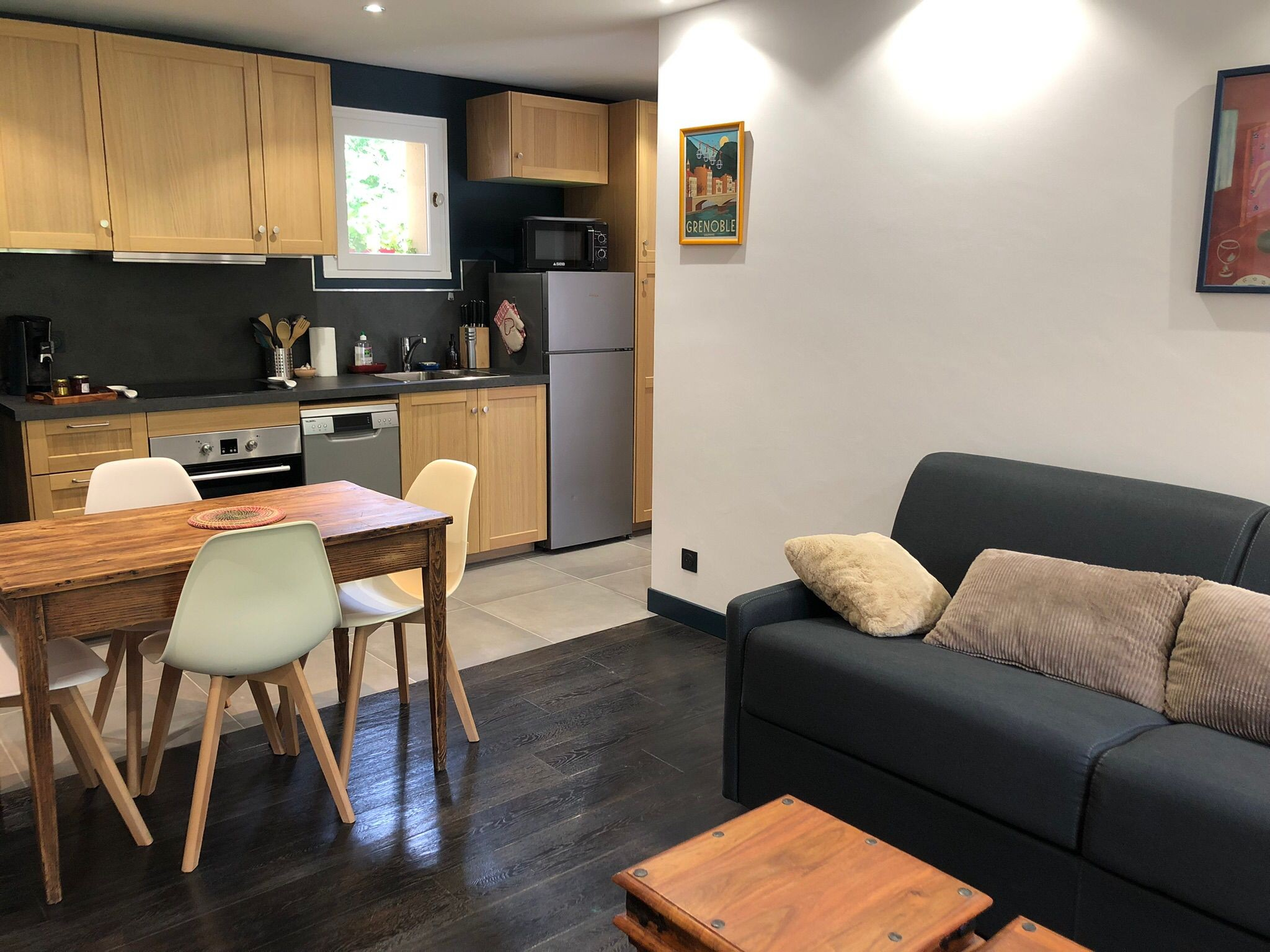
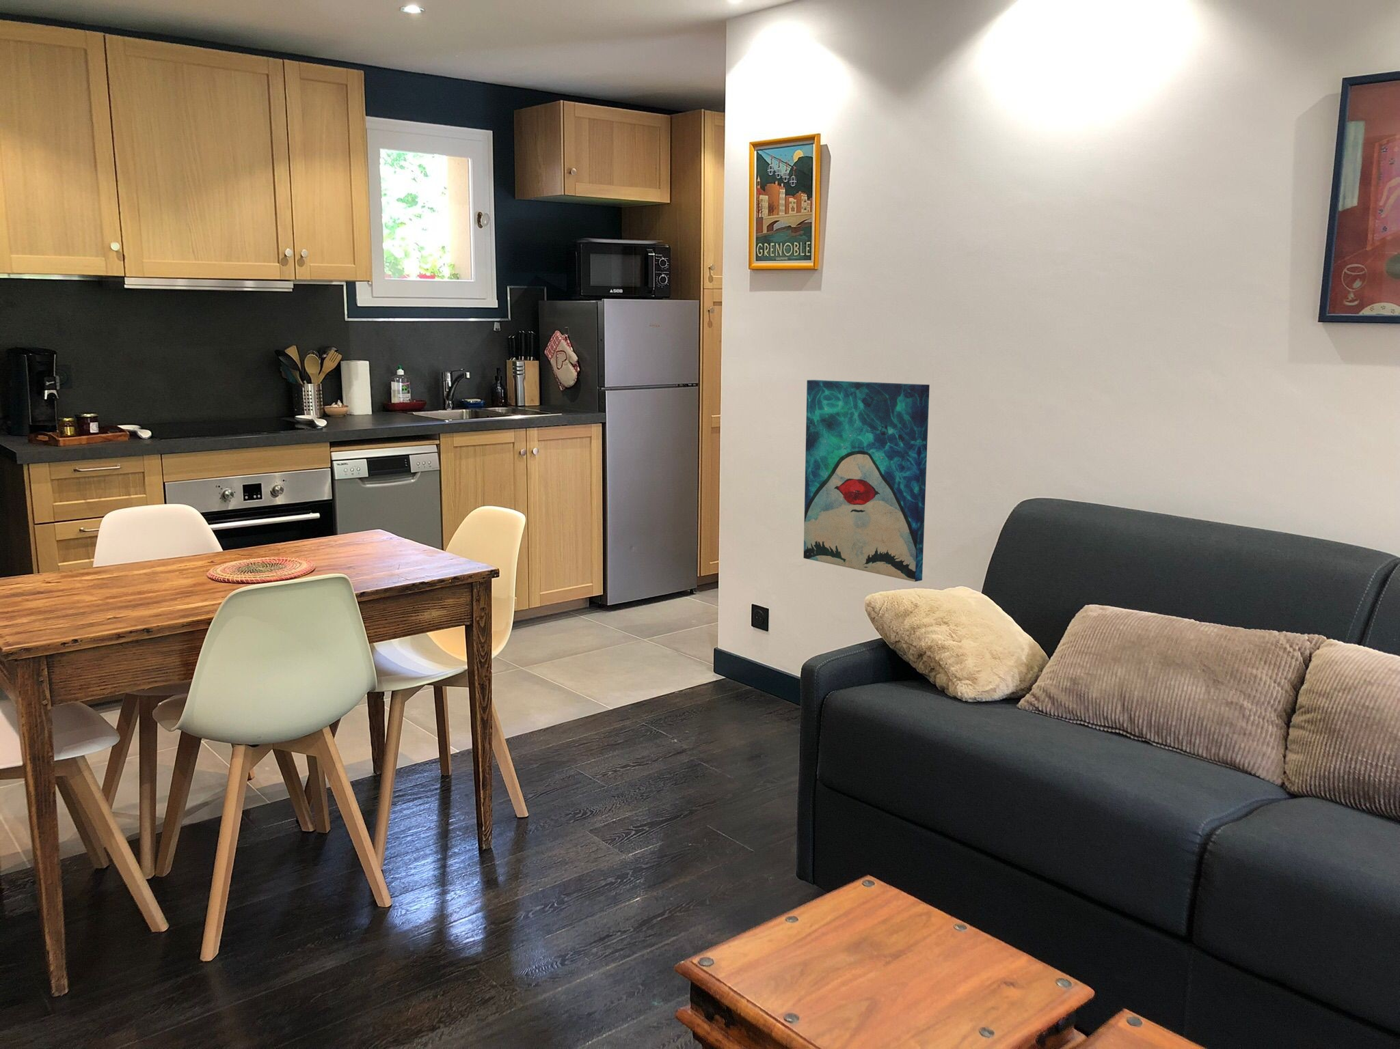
+ wall art [804,379,930,583]
